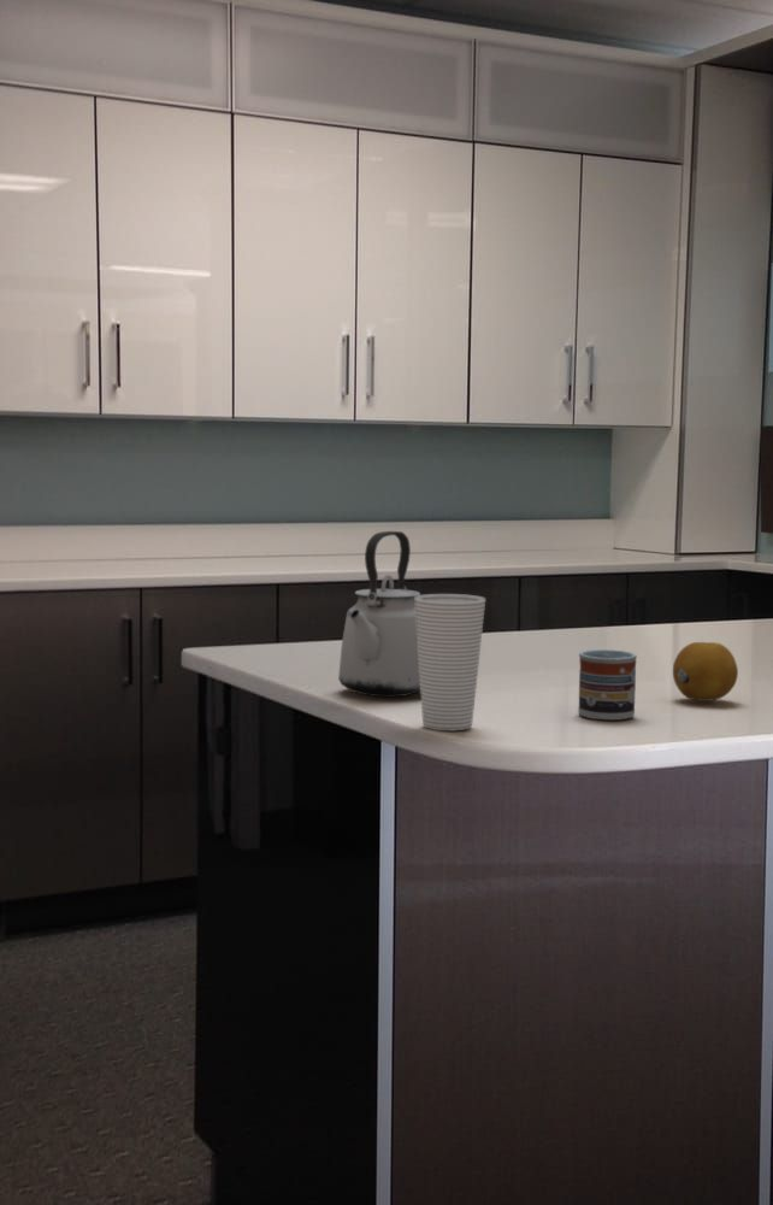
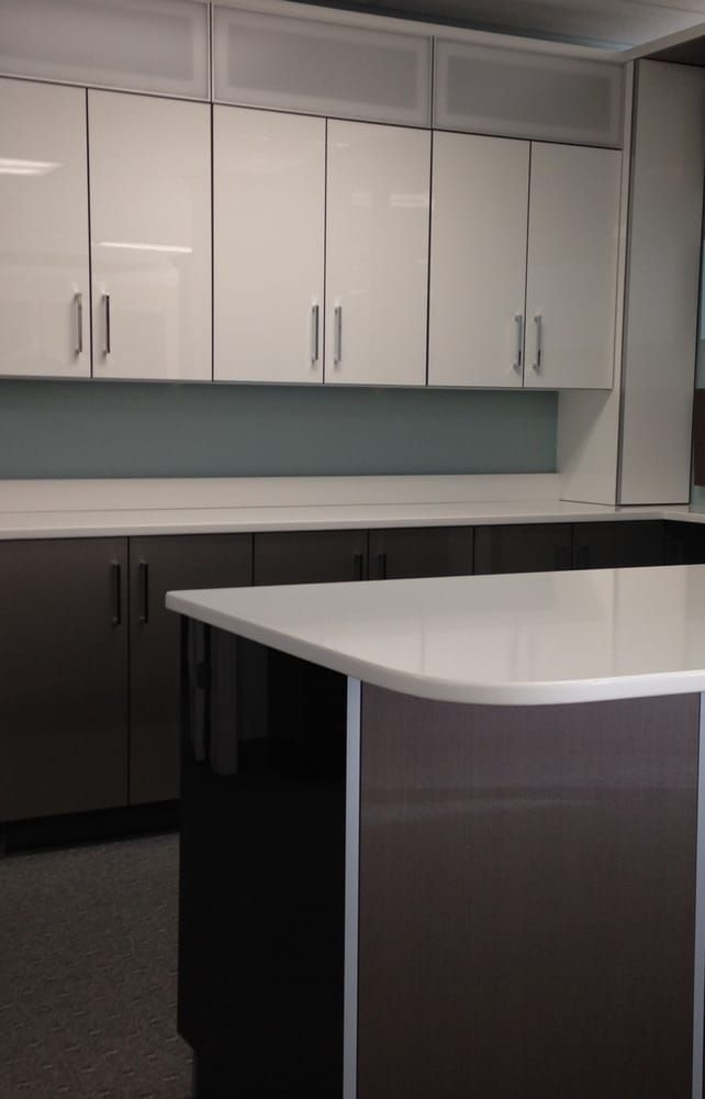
- fruit [672,641,739,703]
- kettle [337,530,421,698]
- cup [415,593,486,731]
- cup [577,648,638,722]
